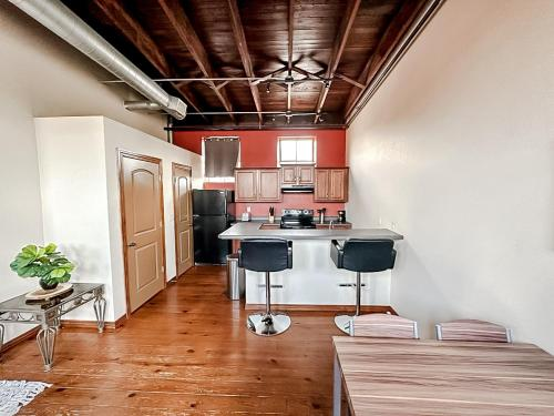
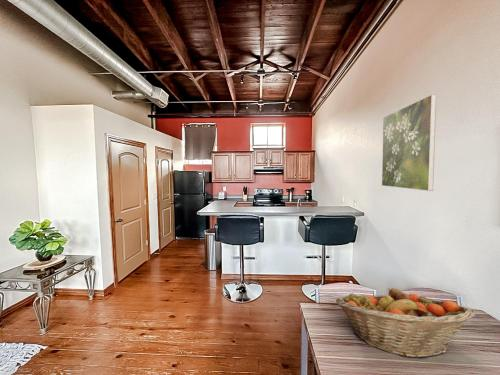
+ fruit basket [335,288,476,359]
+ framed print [381,93,437,192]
